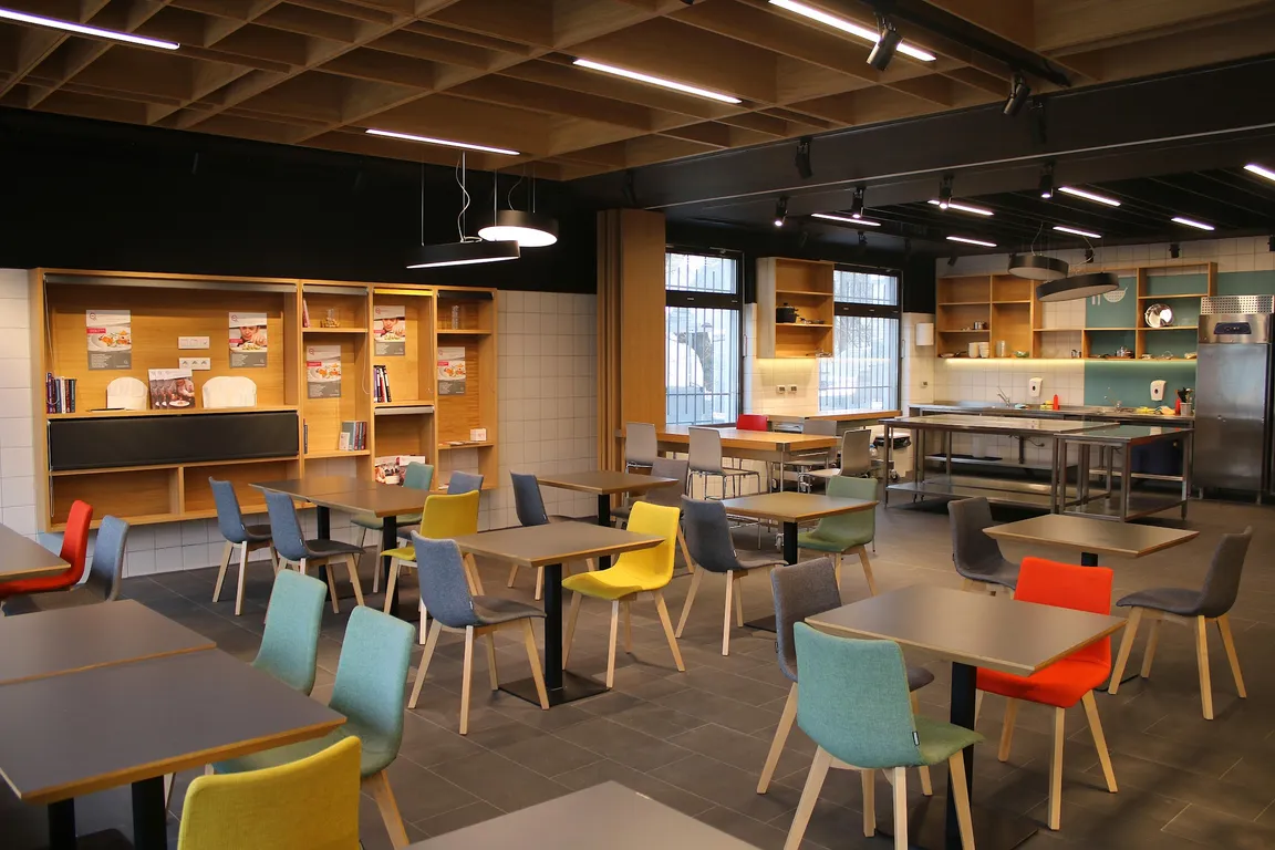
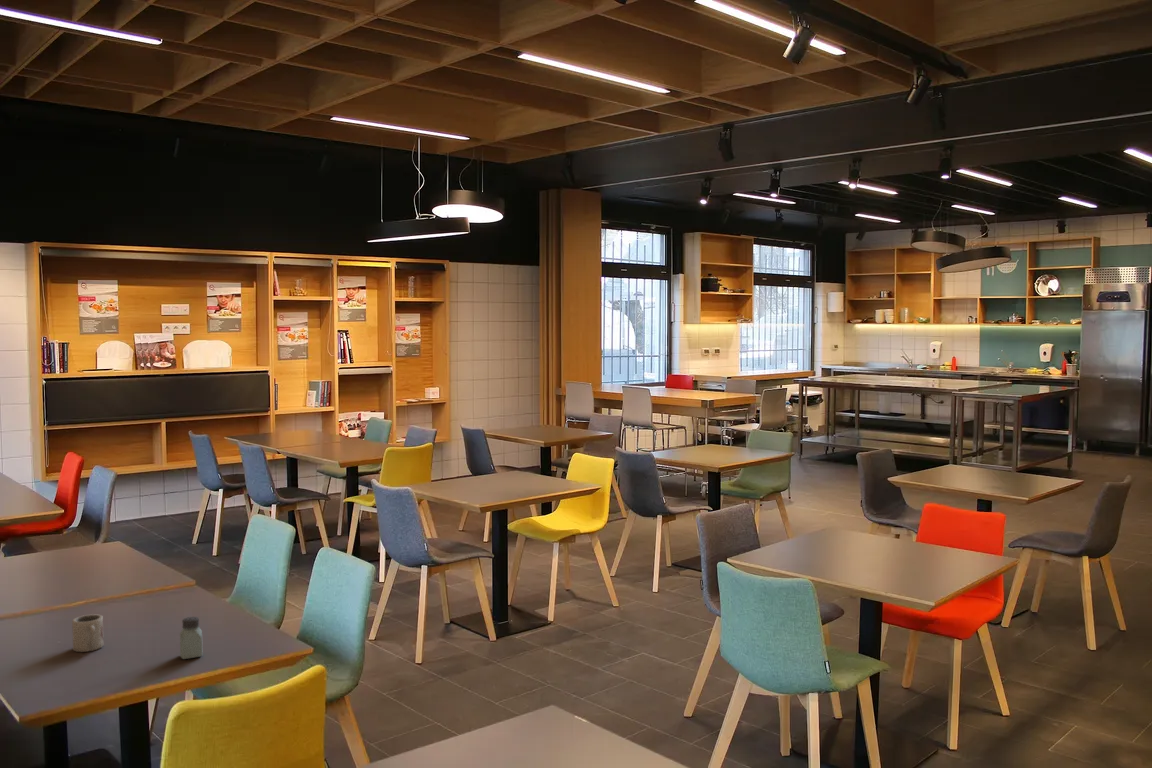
+ saltshaker [179,616,204,660]
+ cup [71,613,104,653]
